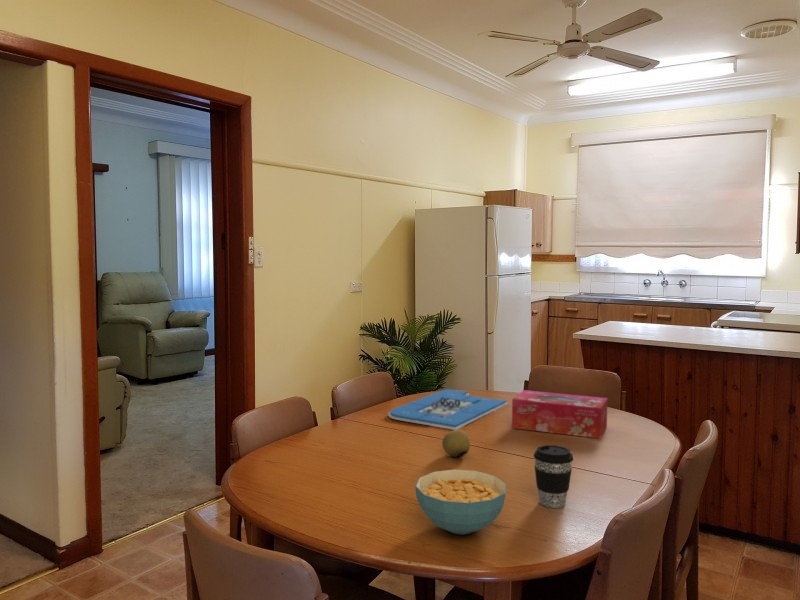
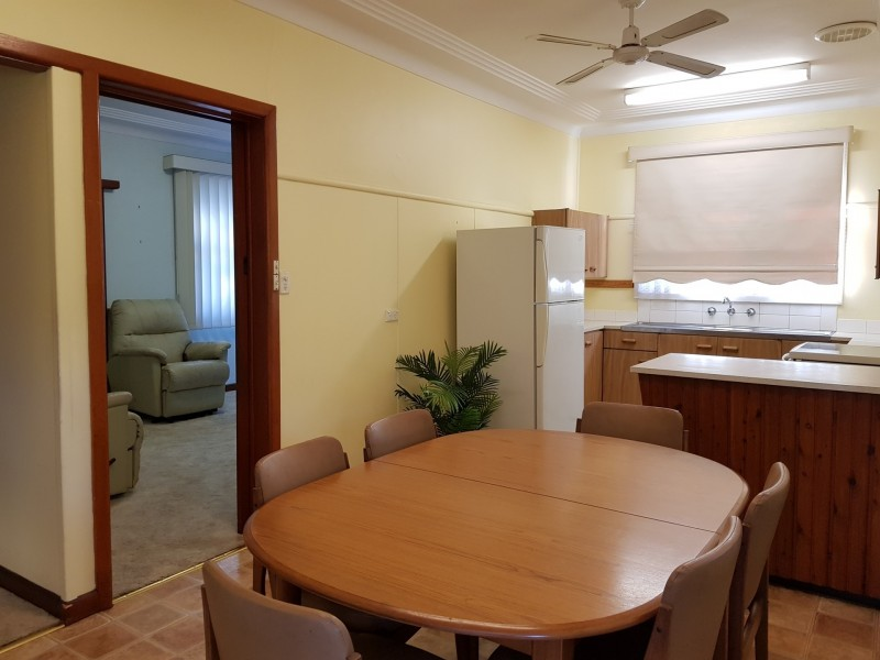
- cereal bowl [414,468,507,536]
- fruit [441,429,471,459]
- board game [387,388,509,430]
- coffee cup [533,444,574,509]
- tissue box [511,389,609,440]
